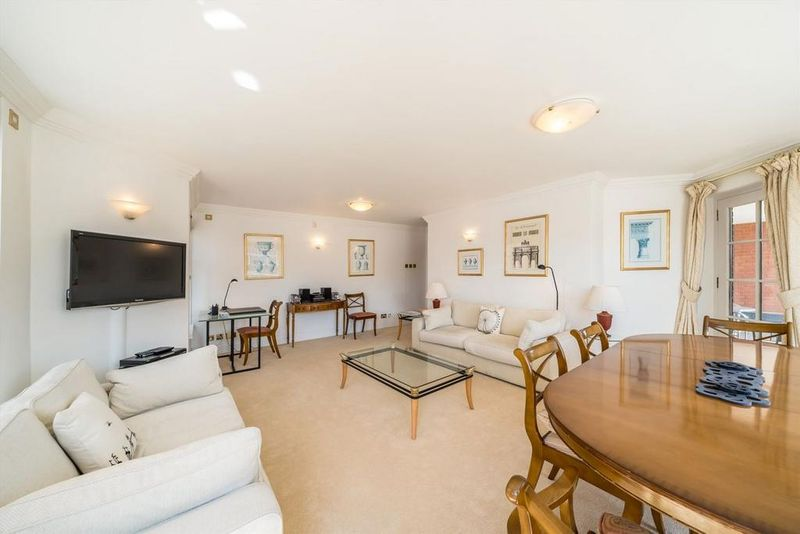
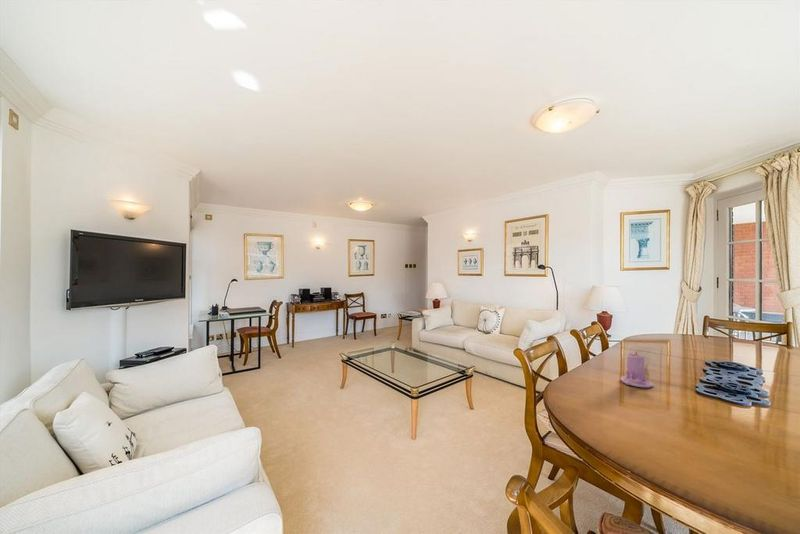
+ candle [620,349,655,389]
